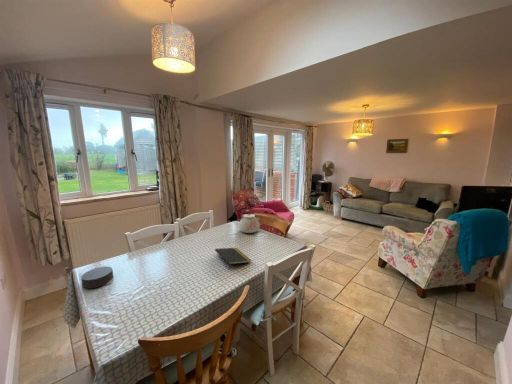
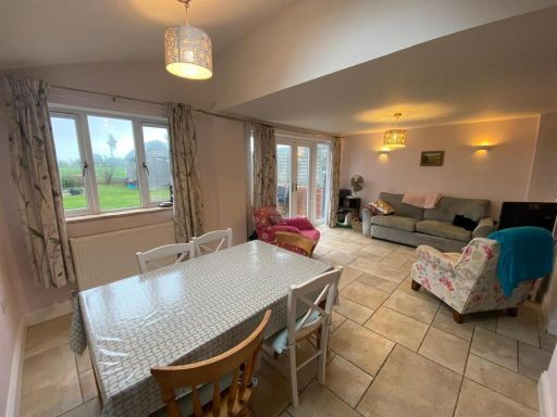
- kettle [238,207,261,234]
- notepad [214,247,252,271]
- candle [80,265,115,290]
